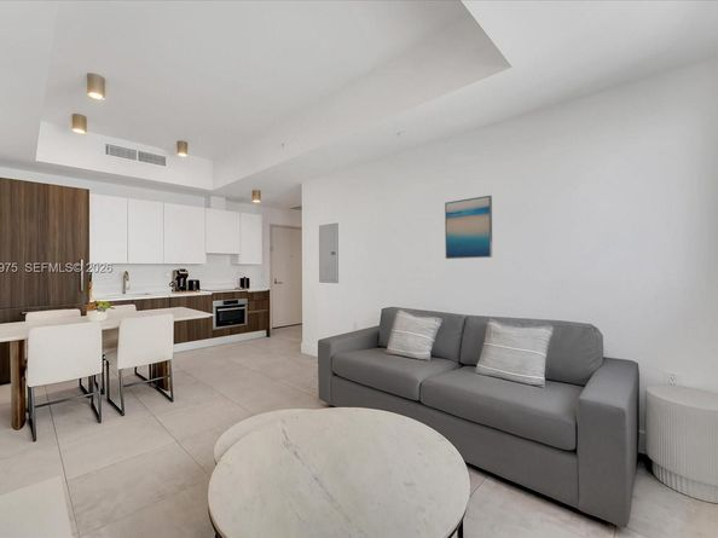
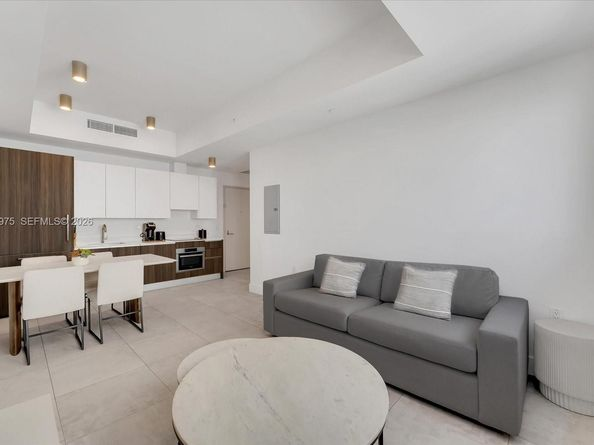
- wall art [444,195,493,260]
